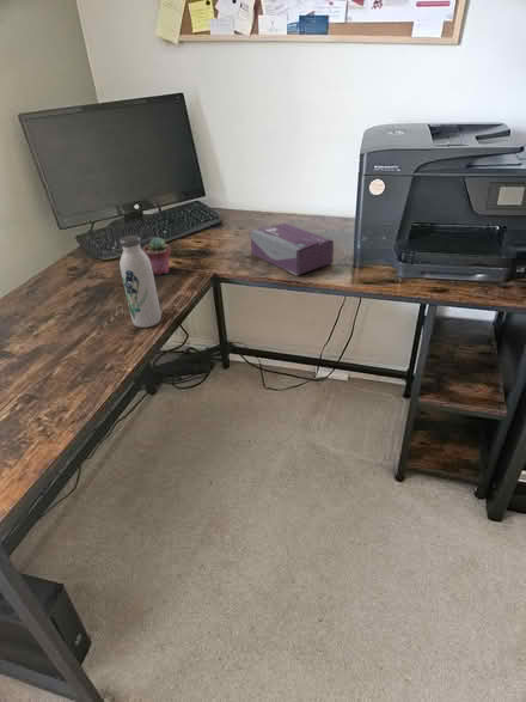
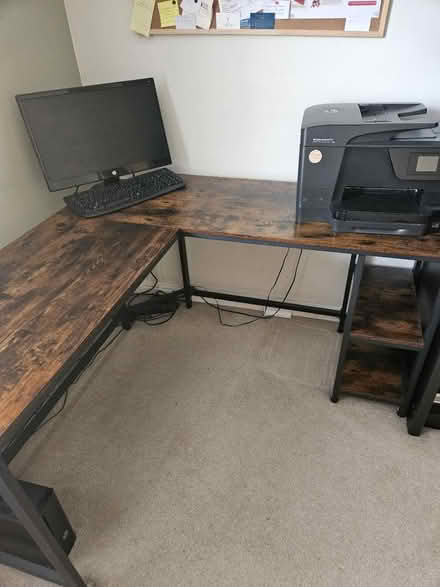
- water bottle [118,234,163,329]
- tissue box [249,221,335,276]
- potted succulent [142,237,172,276]
